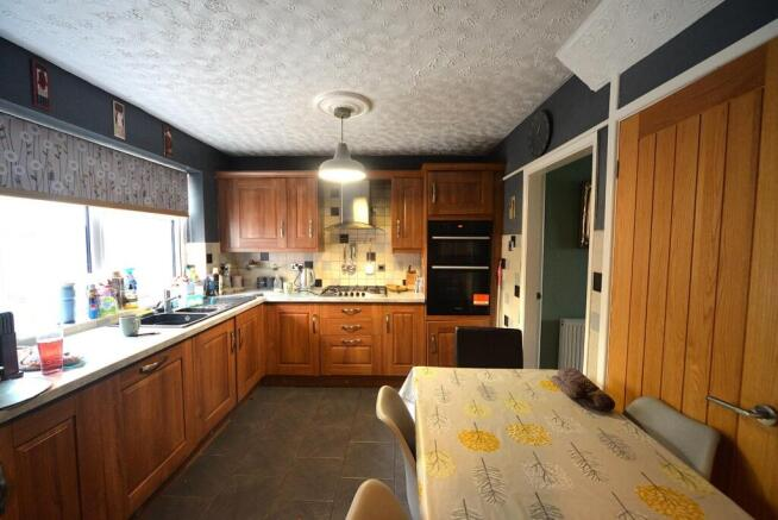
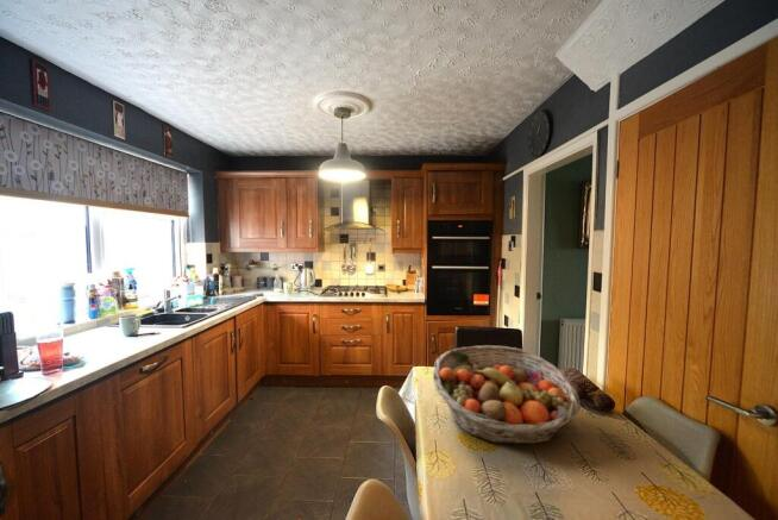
+ fruit basket [432,344,582,445]
